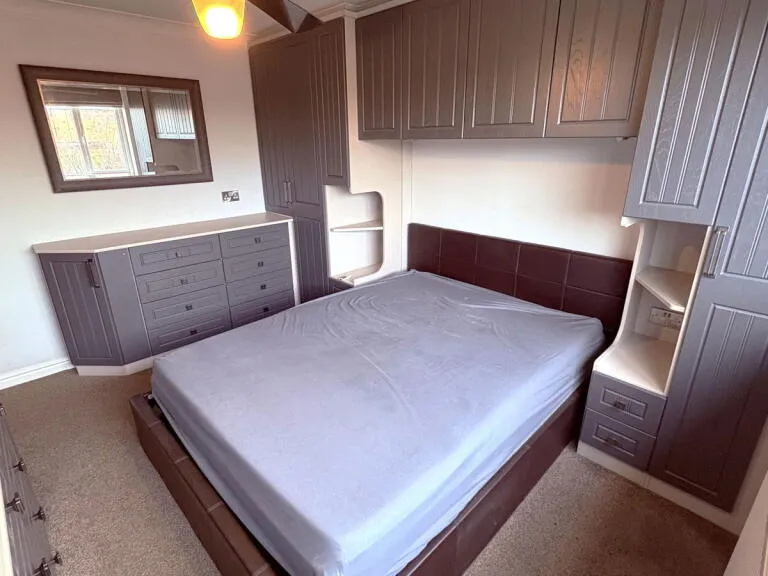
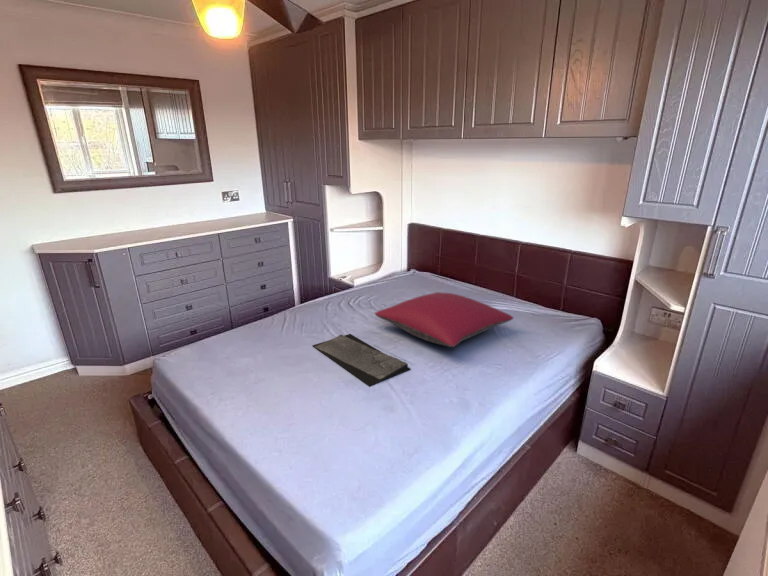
+ tray [311,333,411,387]
+ pillow [373,291,514,348]
